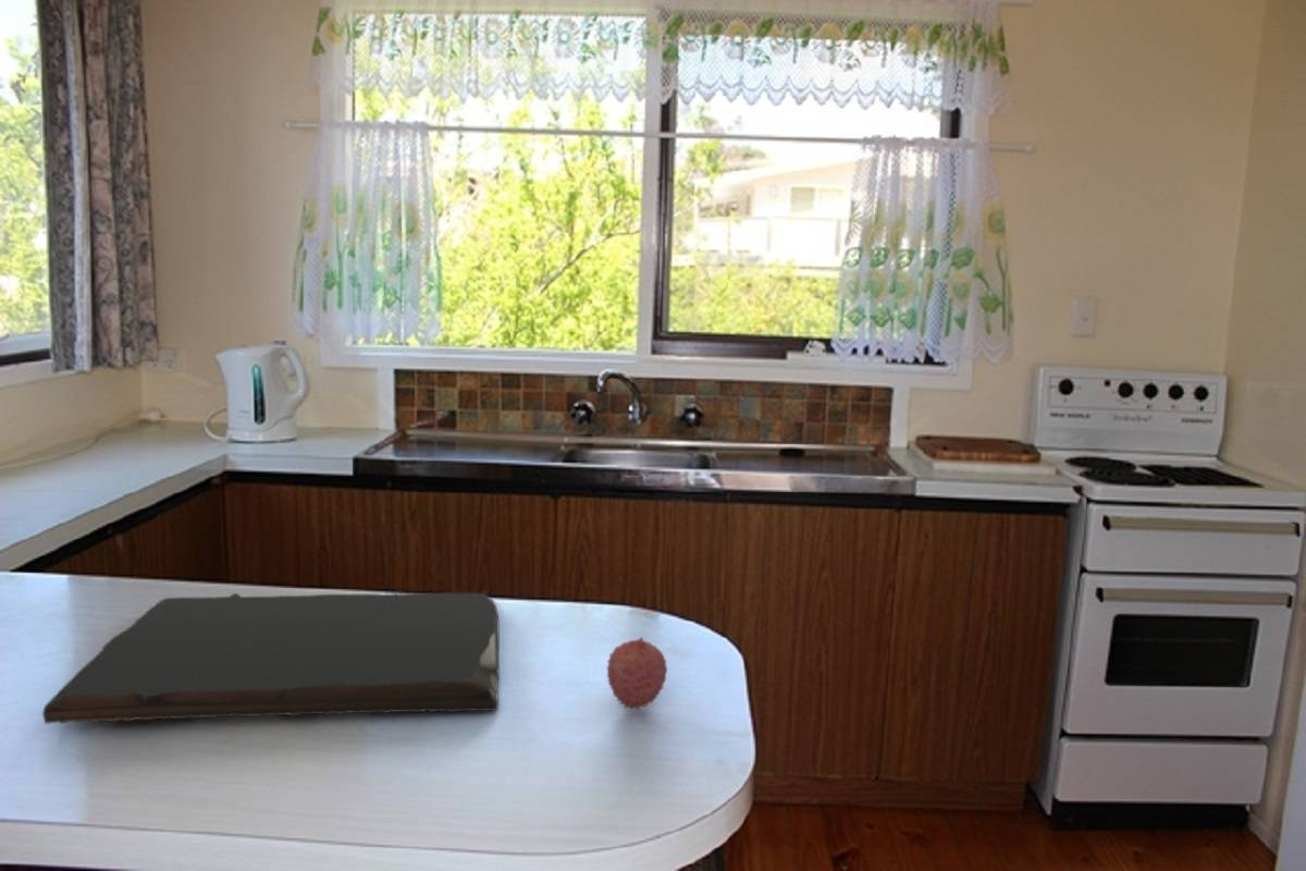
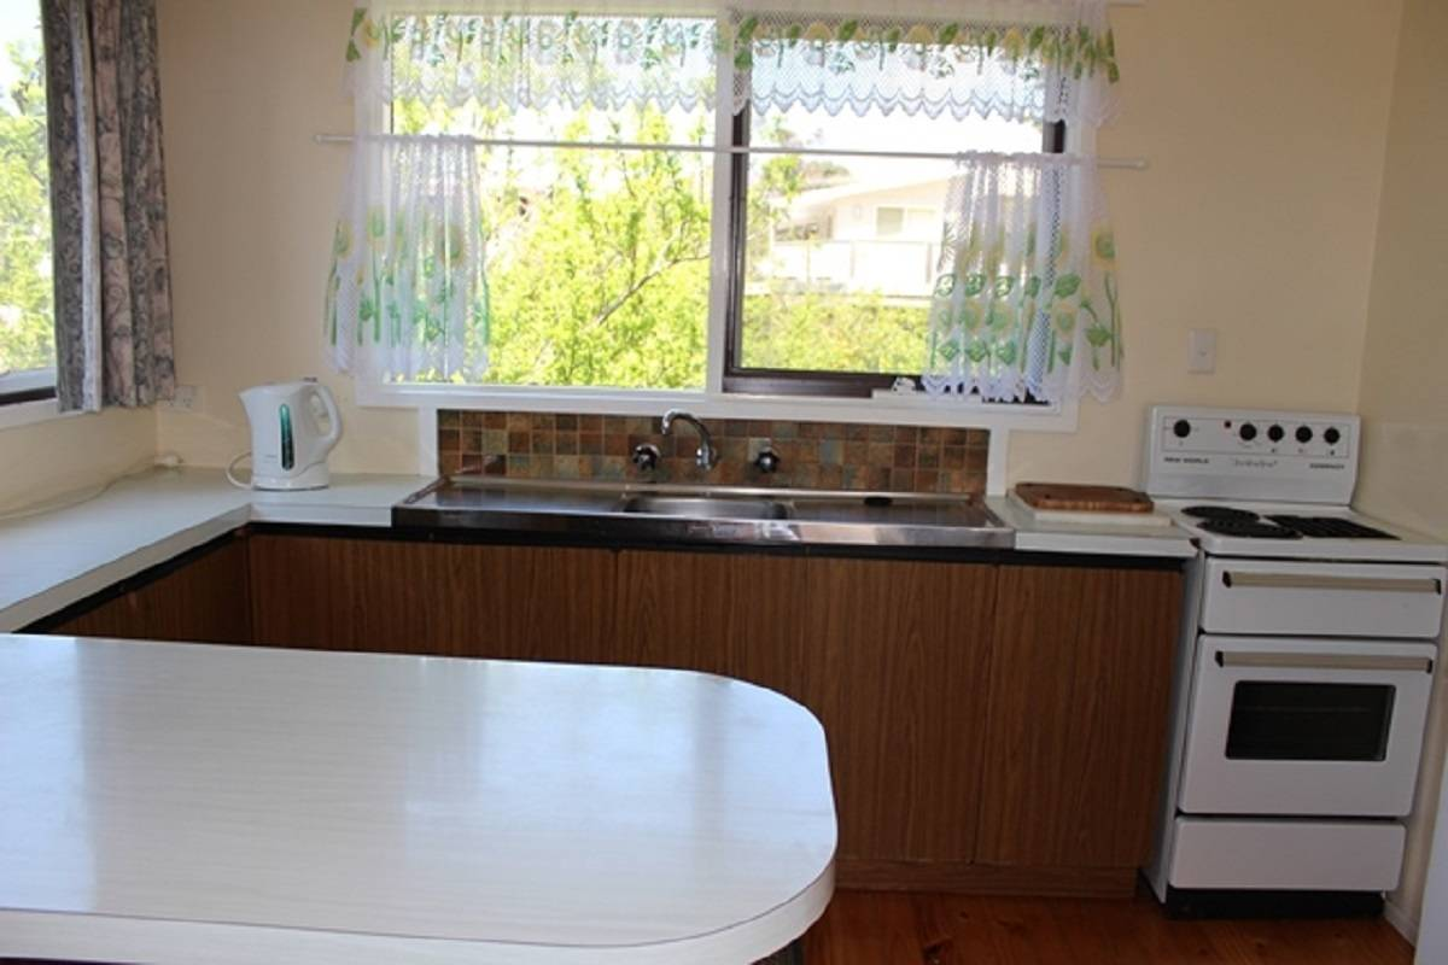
- fruit [605,636,668,711]
- cutting board [41,592,501,725]
